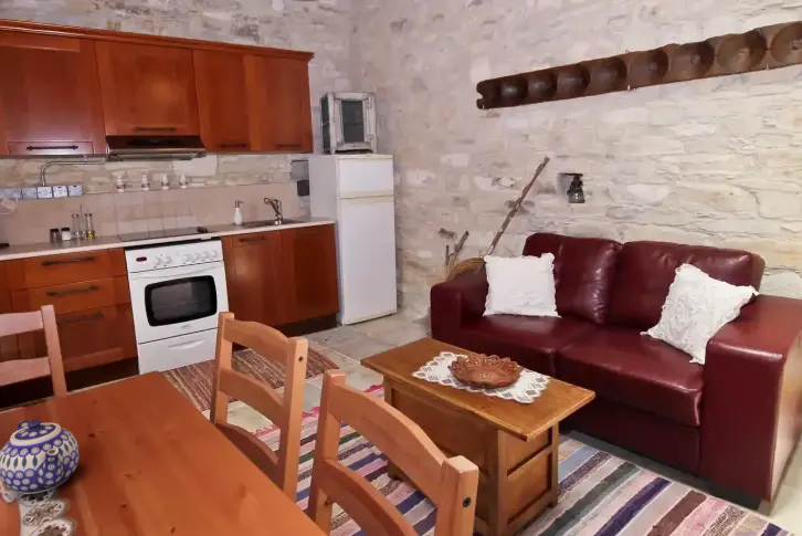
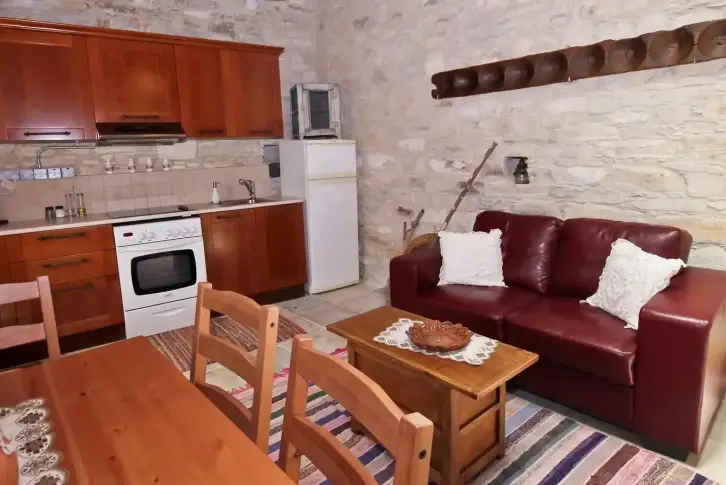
- teapot [0,419,81,495]
